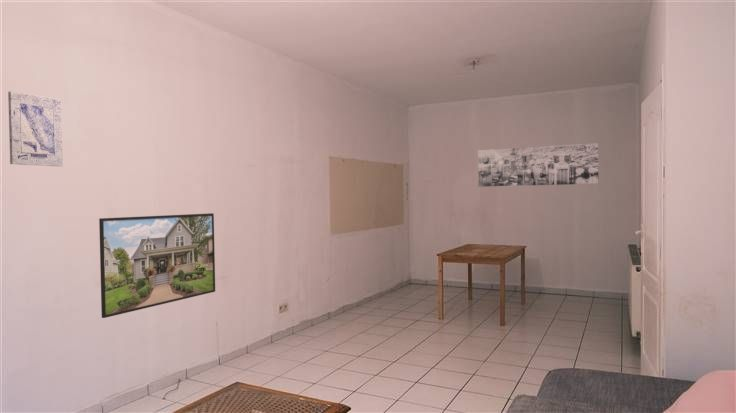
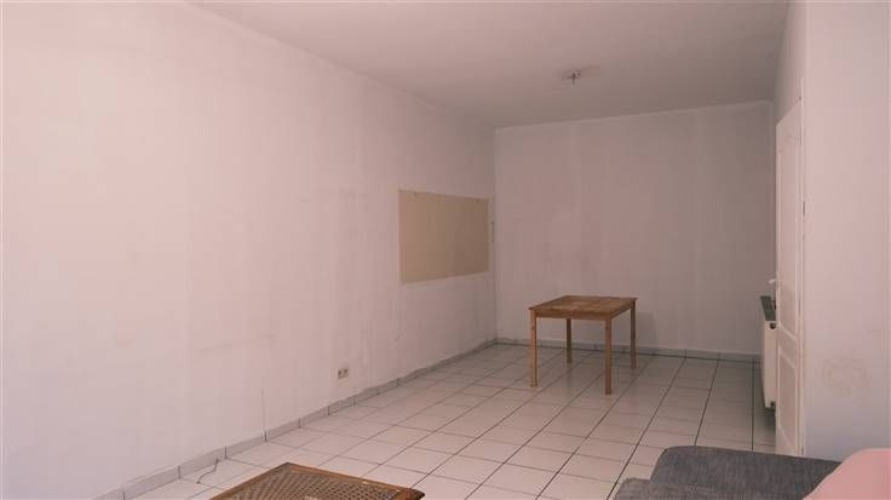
- wall art [7,90,64,168]
- wall art [477,142,600,188]
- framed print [98,212,216,319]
